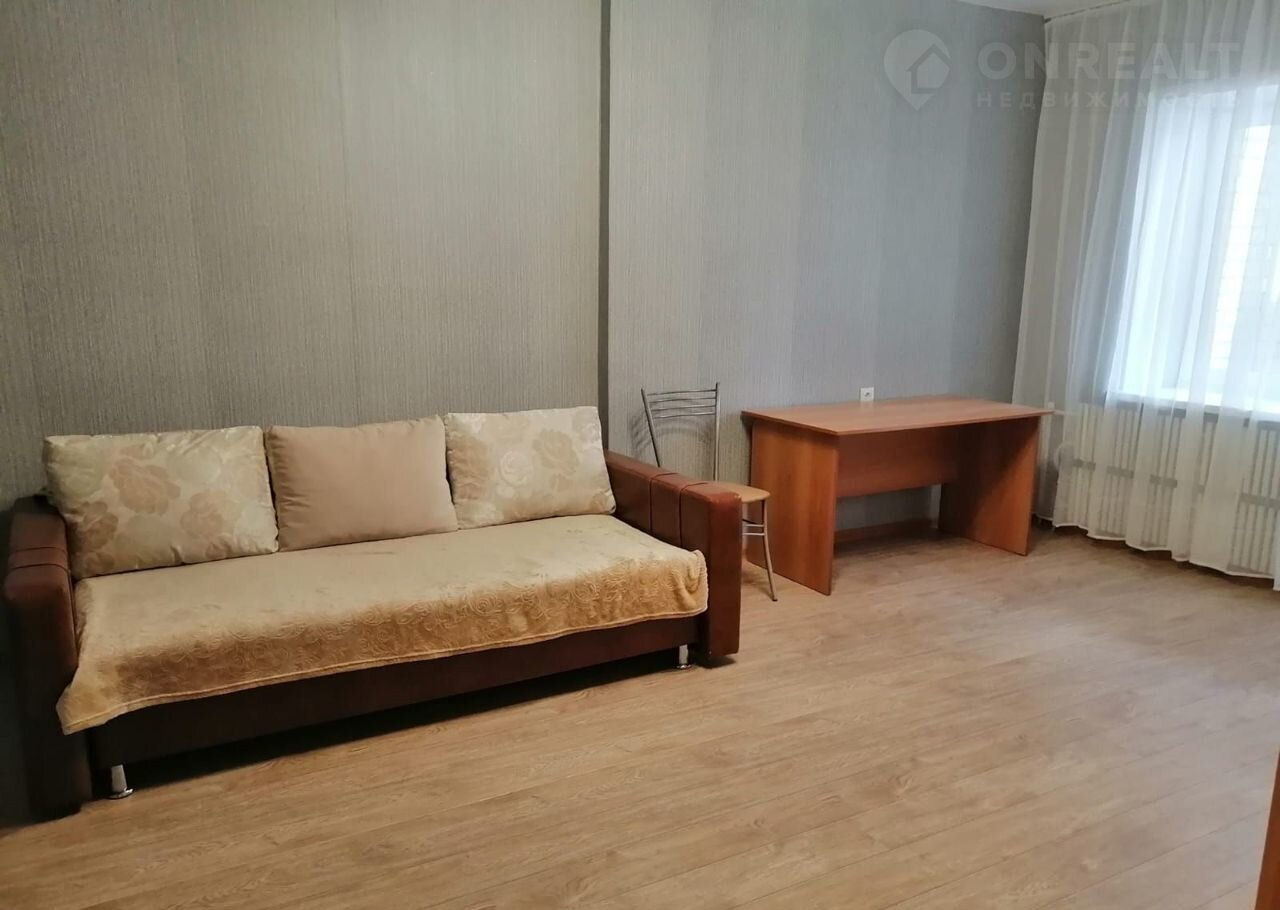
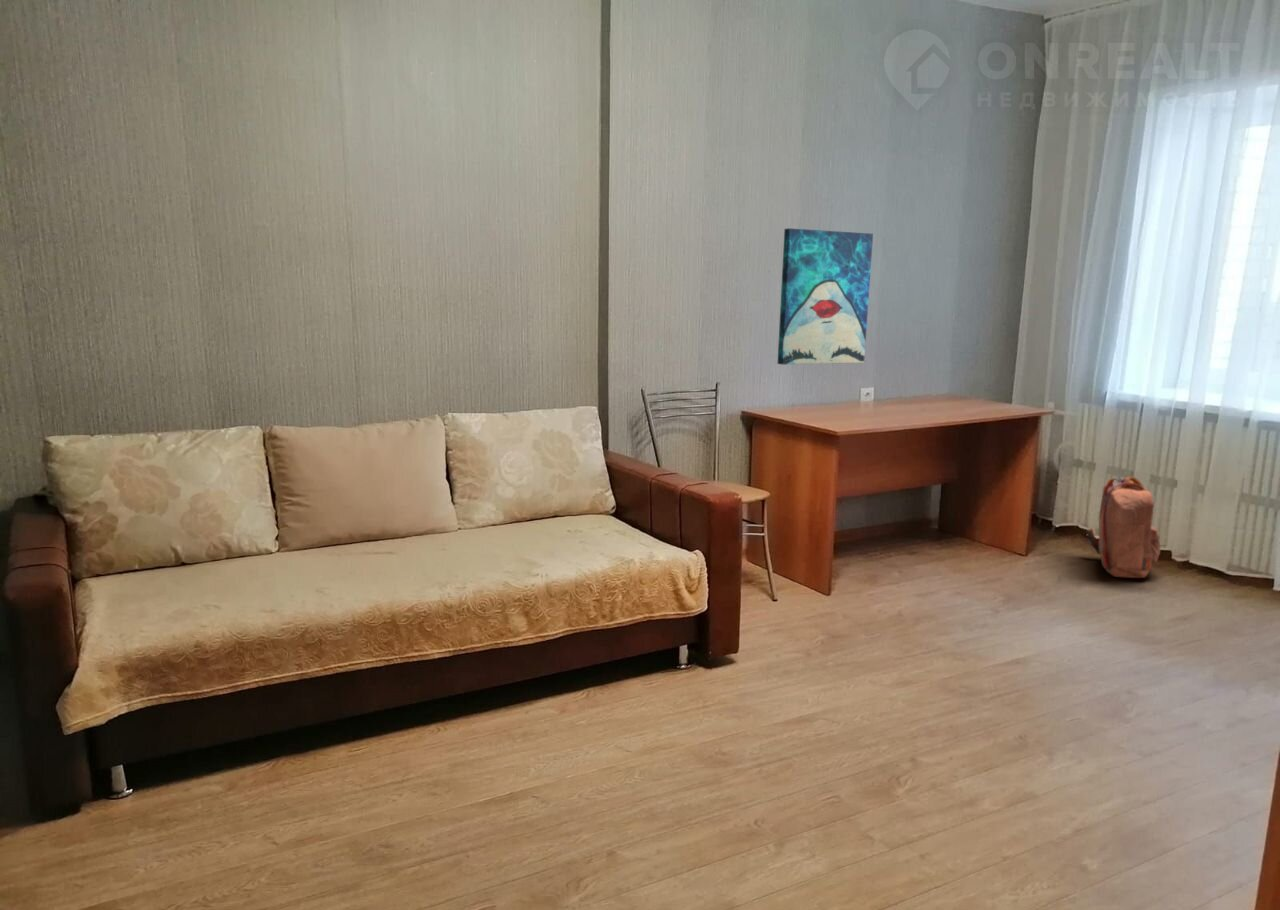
+ backpack [1085,476,1161,579]
+ wall art [776,227,874,366]
